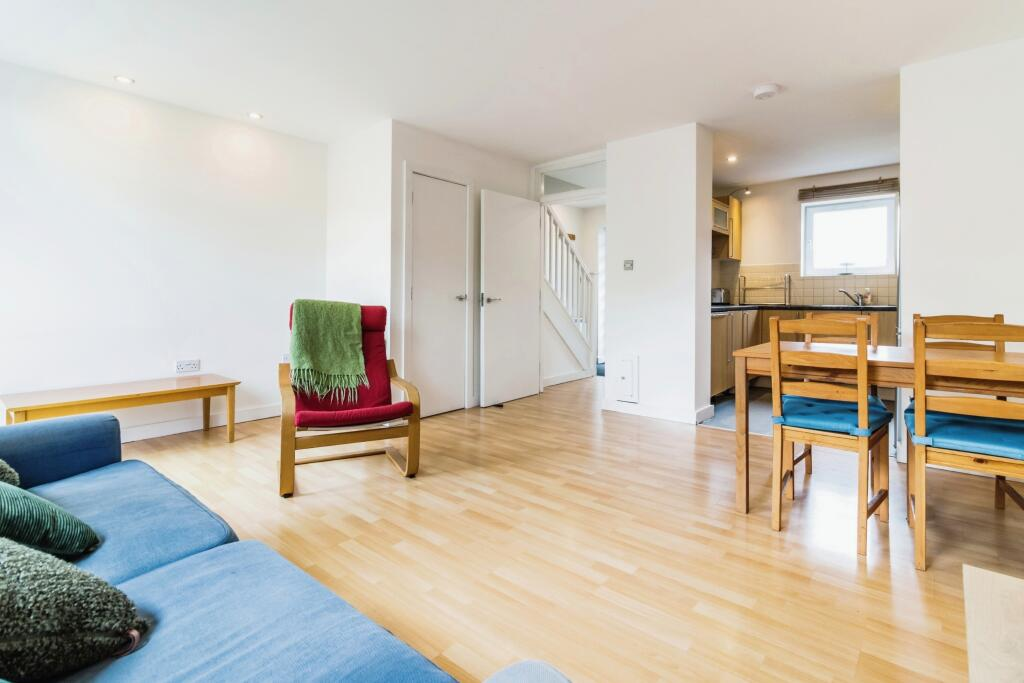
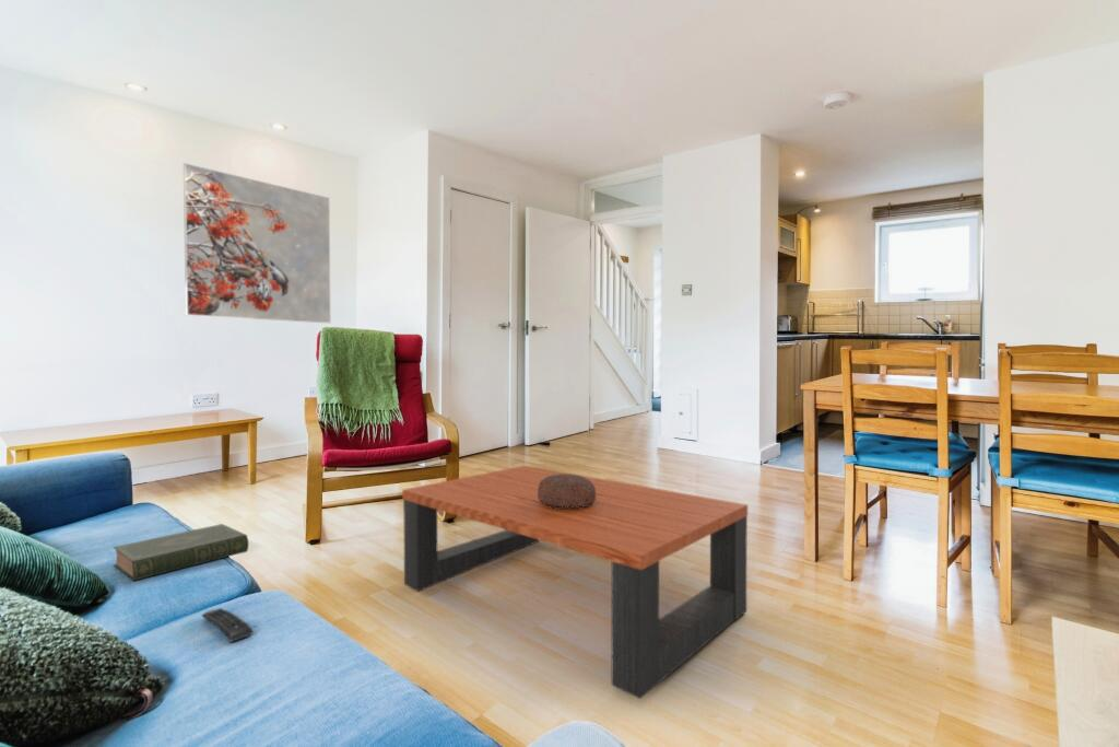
+ book [113,523,249,582]
+ coffee table [401,465,749,700]
+ decorative bowl [538,472,597,509]
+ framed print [182,162,332,325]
+ remote control [201,607,254,643]
